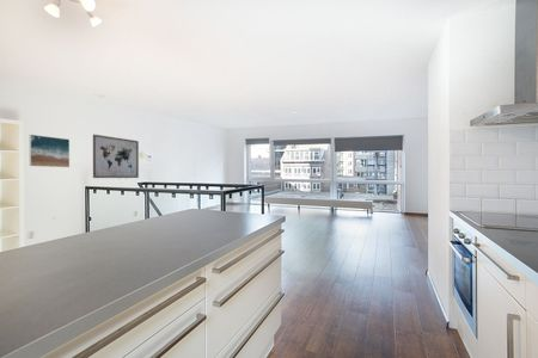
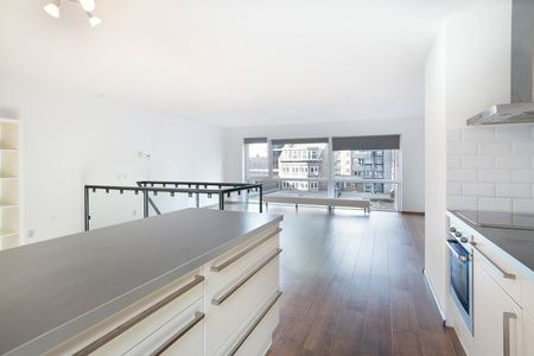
- wall art [92,134,140,179]
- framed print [29,134,71,168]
